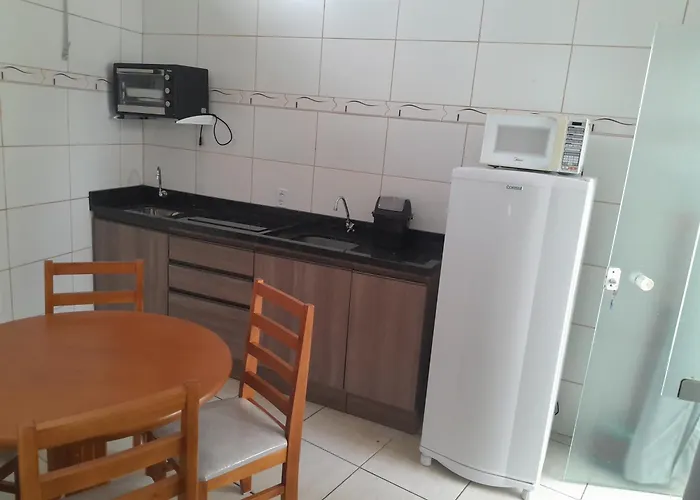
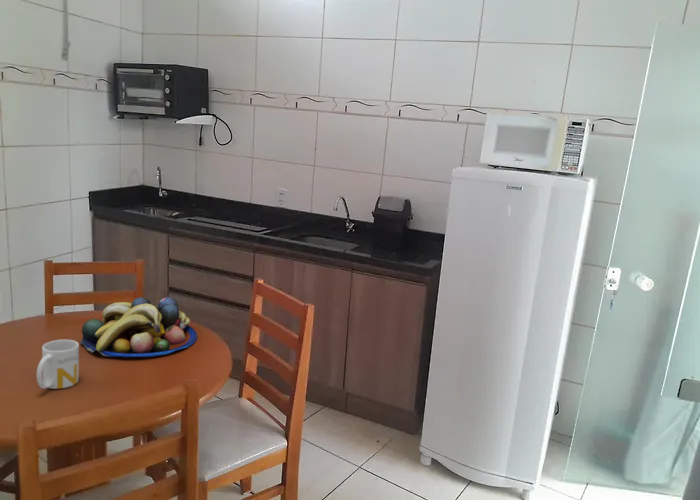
+ mug [36,339,80,390]
+ fruit bowl [79,296,198,358]
